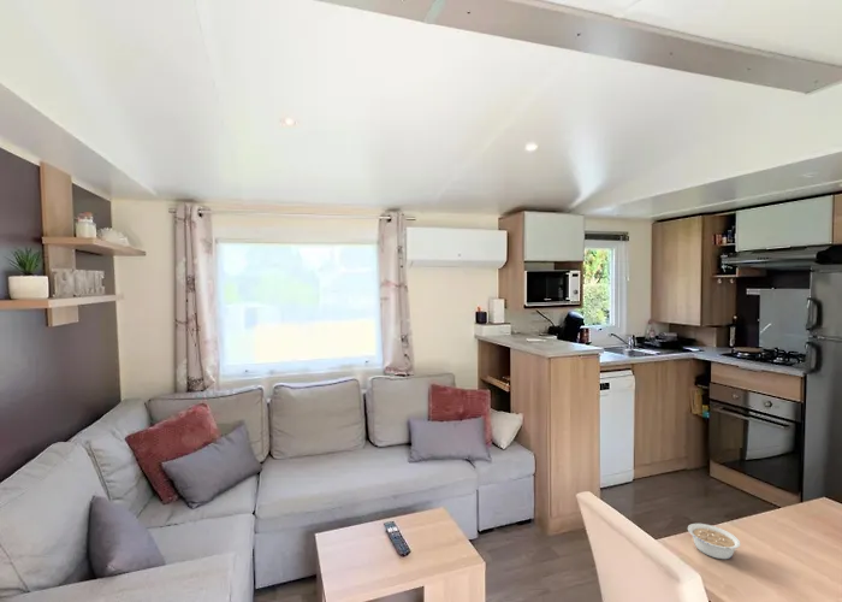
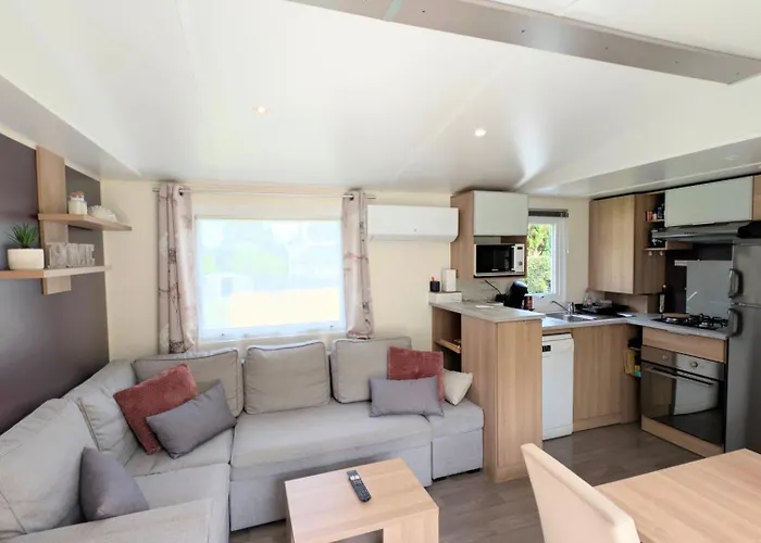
- legume [687,523,742,560]
